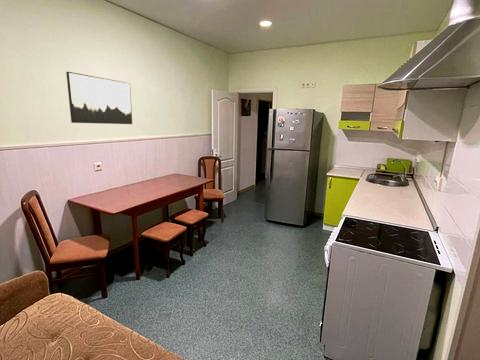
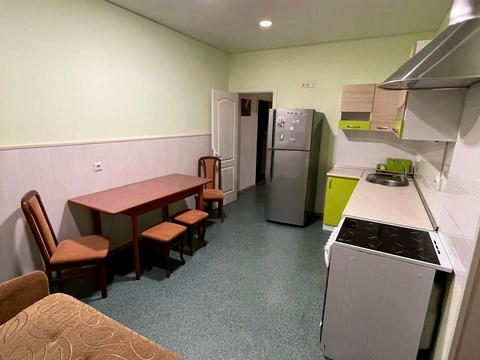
- wall art [65,71,133,125]
